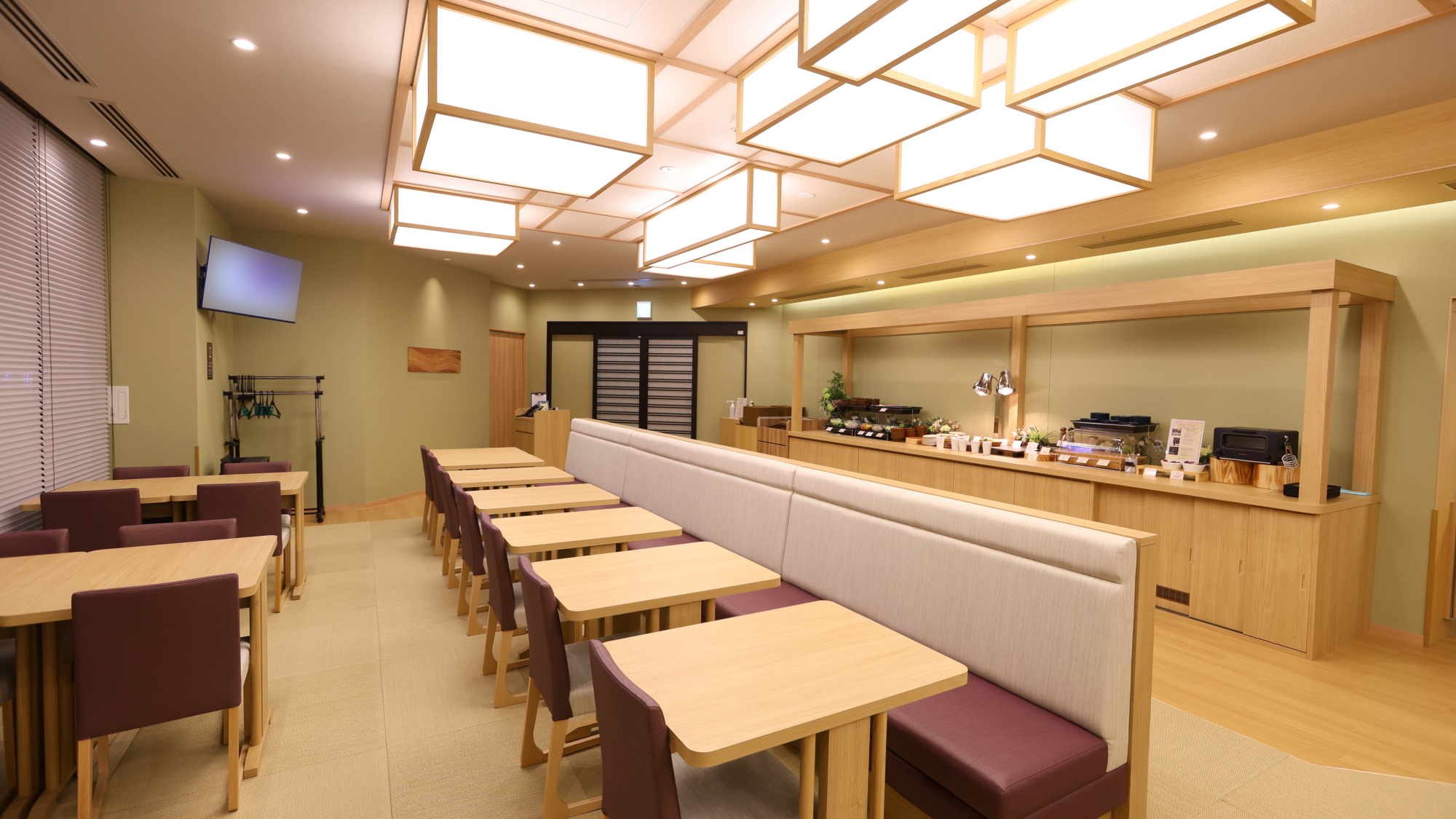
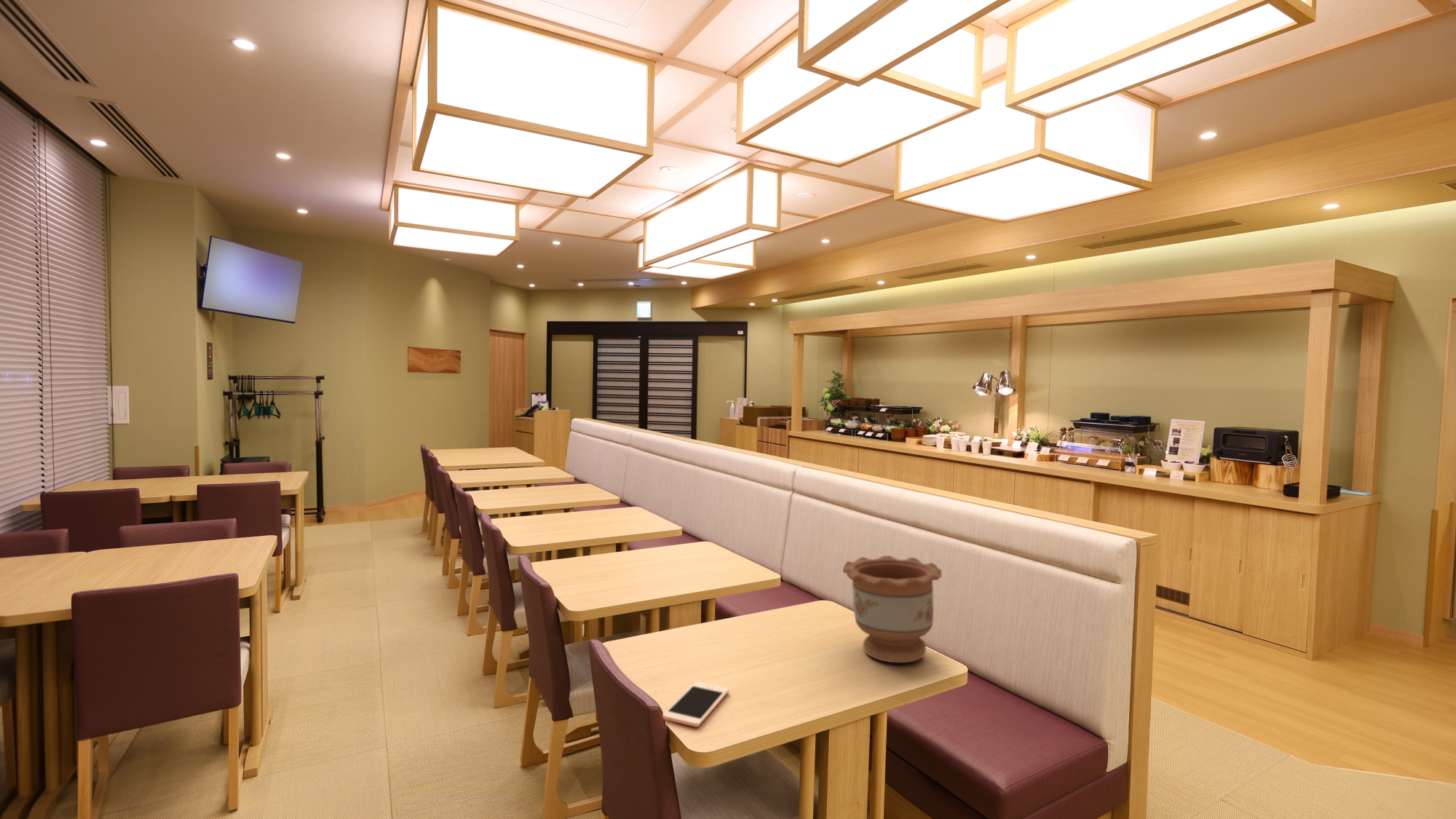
+ cell phone [662,681,729,728]
+ flower pot [842,555,942,663]
